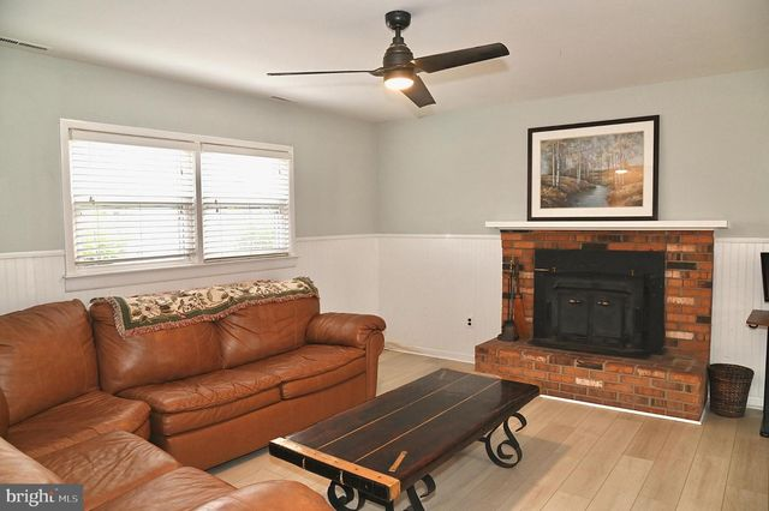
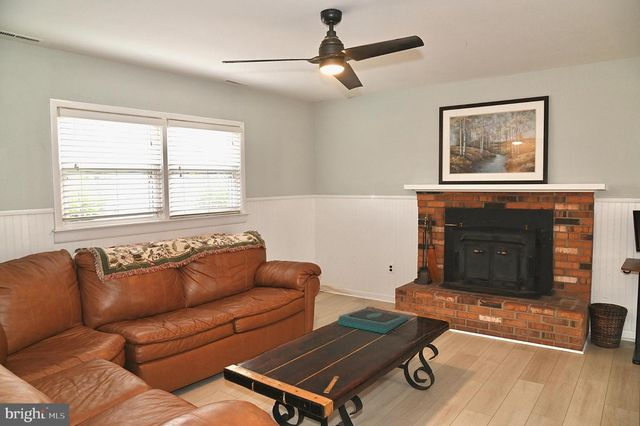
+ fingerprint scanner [337,308,409,334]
